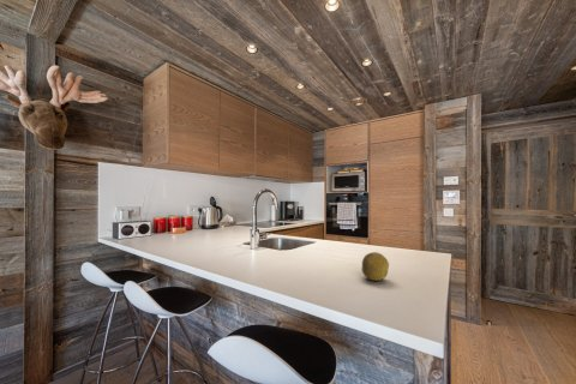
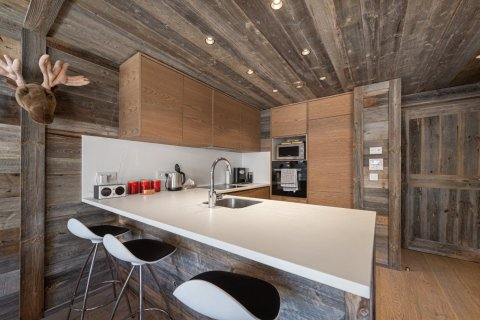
- fruit [361,251,390,282]
